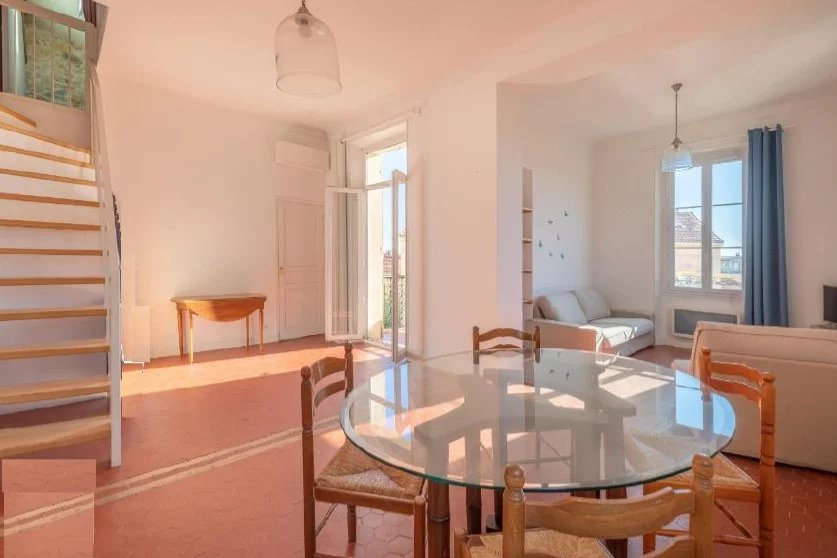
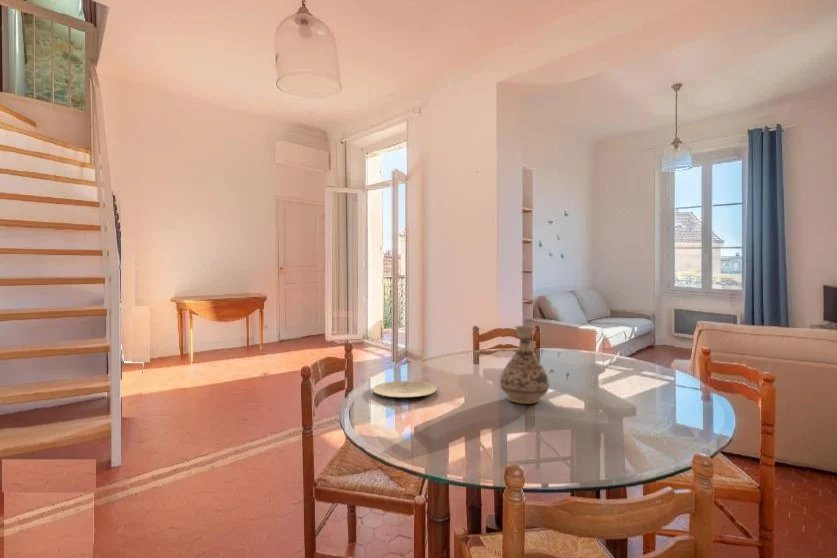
+ vase [499,325,550,405]
+ plate [371,380,438,398]
